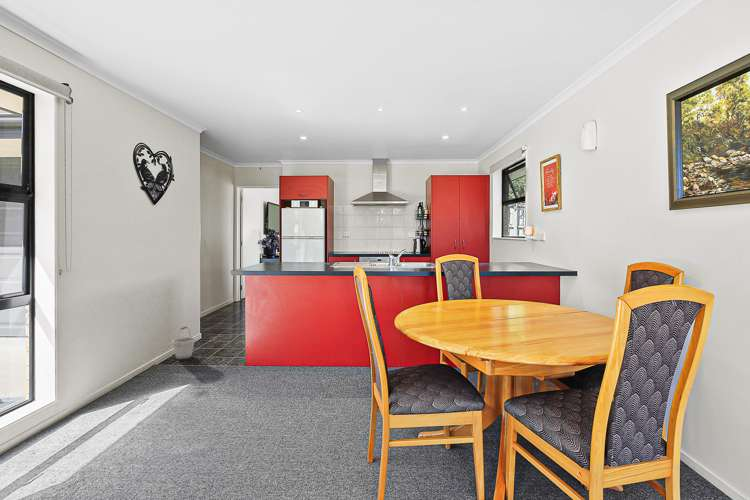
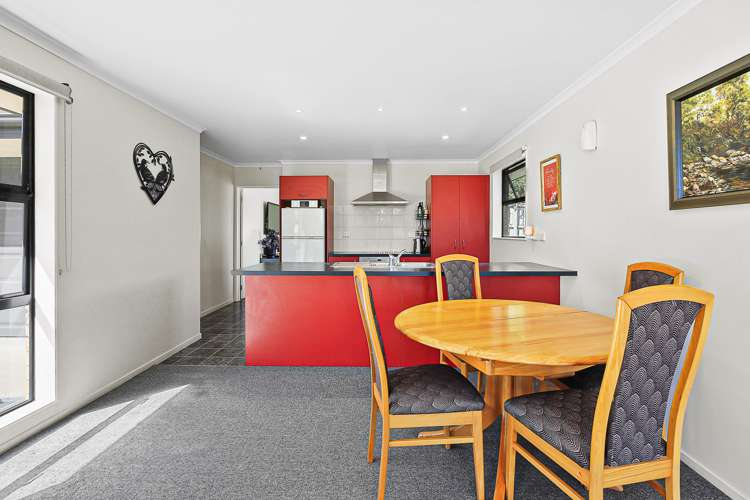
- bucket [171,326,196,360]
